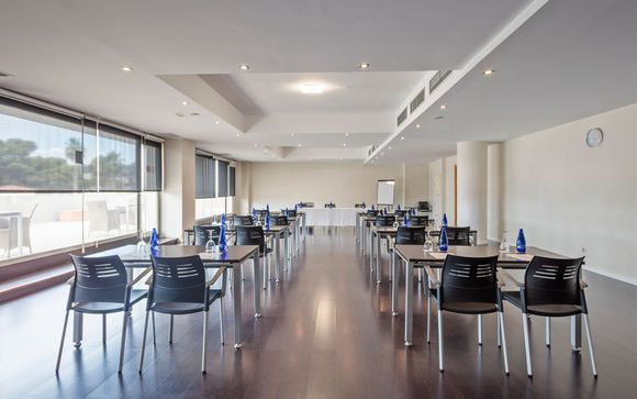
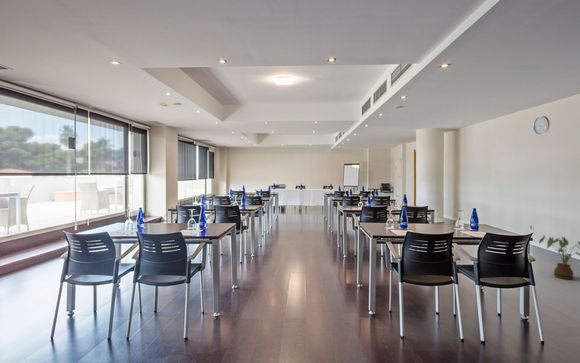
+ house plant [538,235,580,280]
